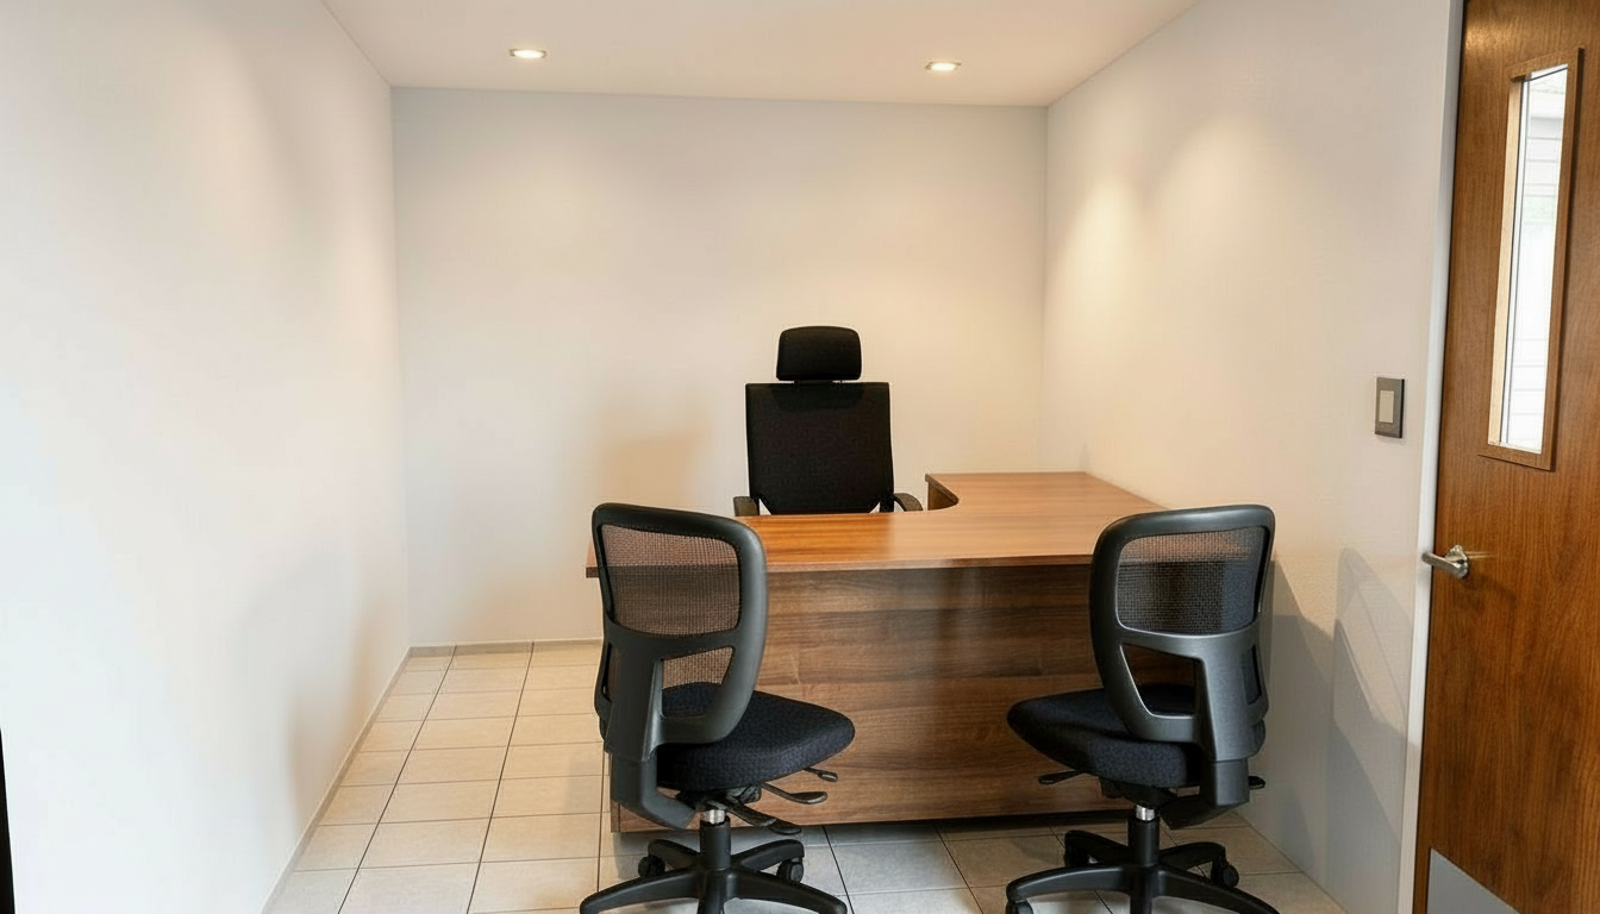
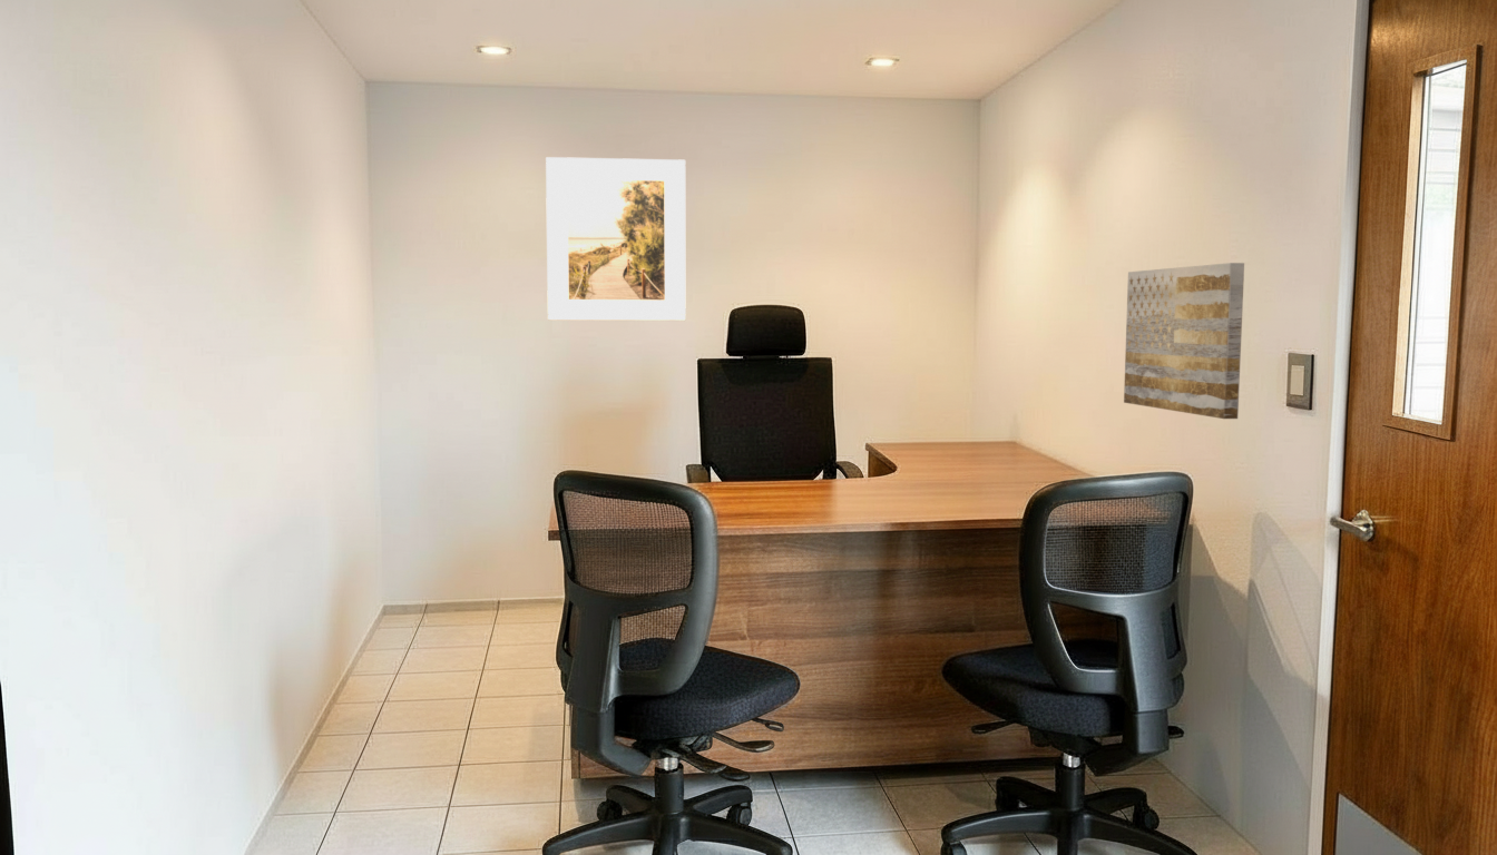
+ wall art [1123,262,1245,420]
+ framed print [545,156,687,322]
